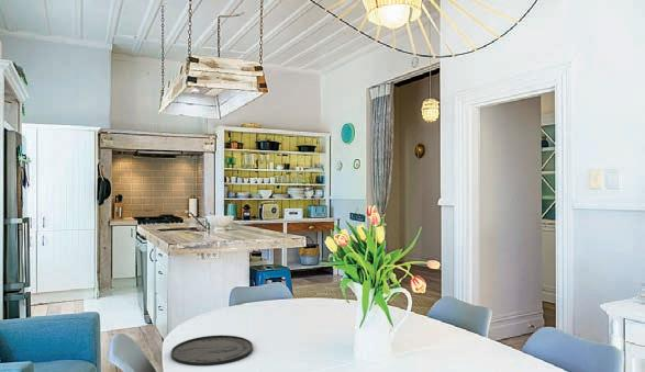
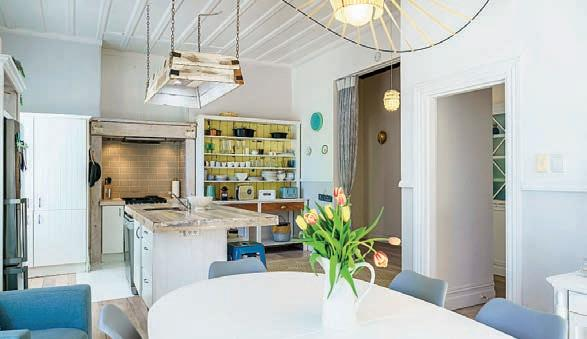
- plate [170,334,254,368]
